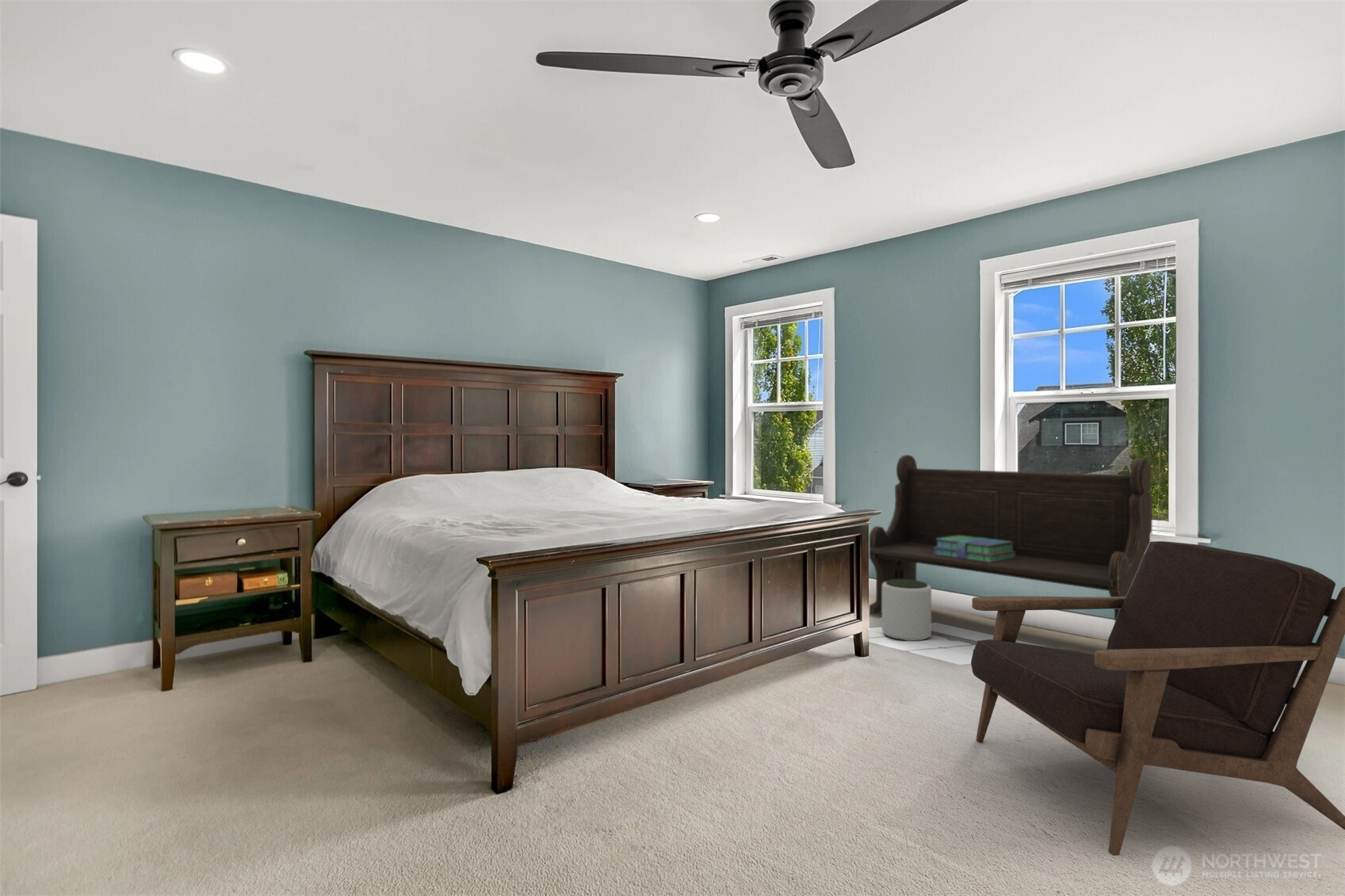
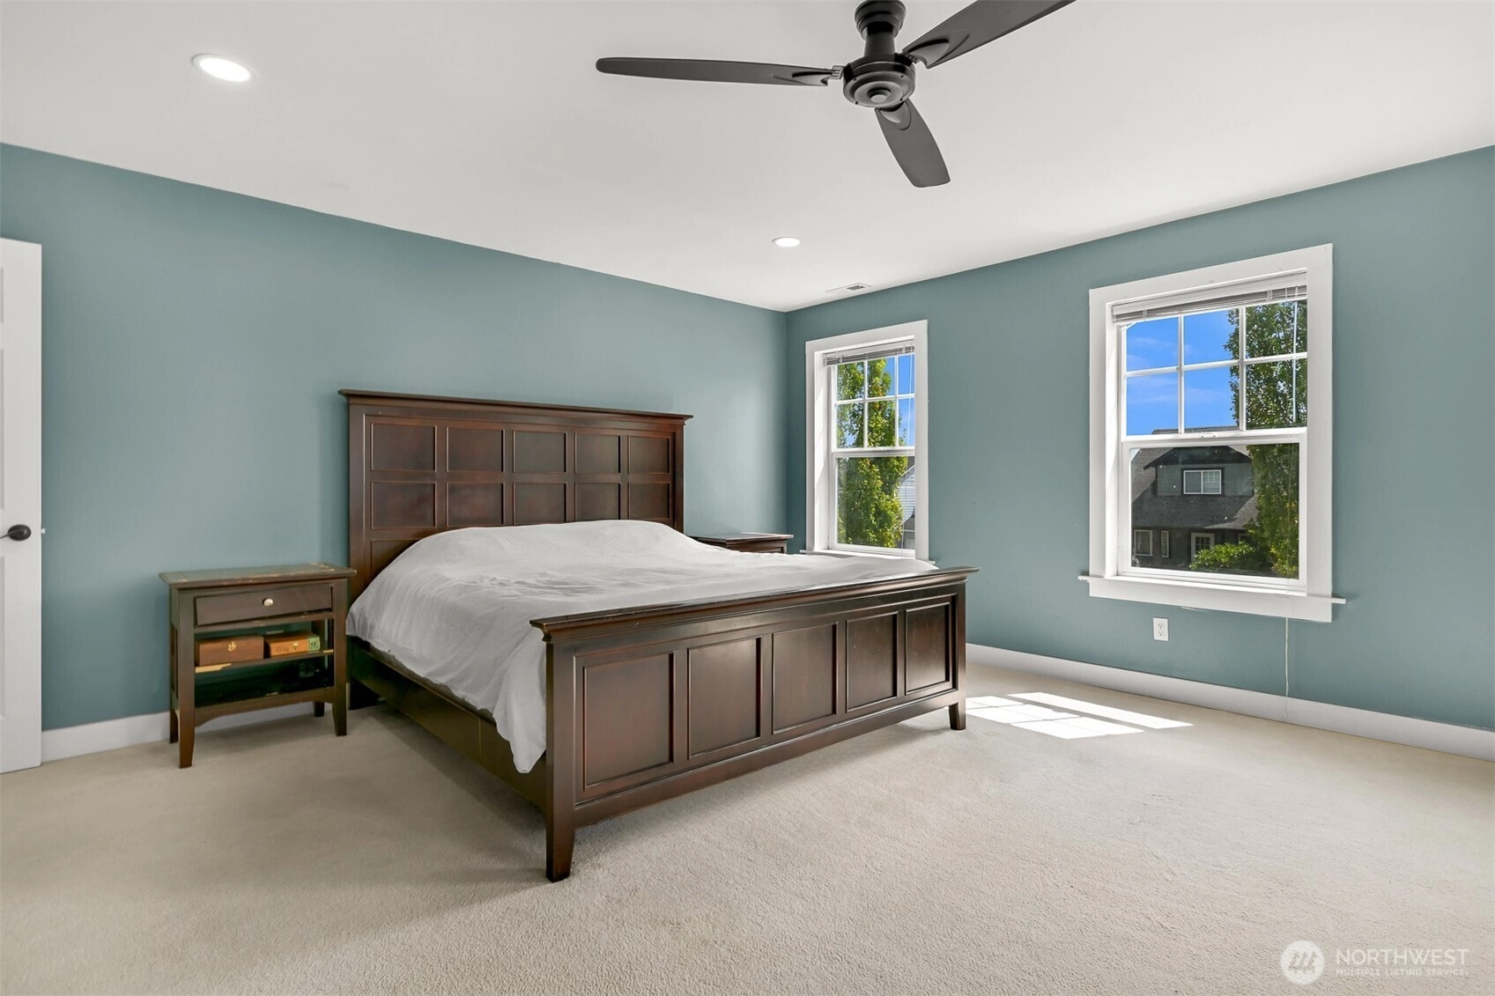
- stack of books [933,536,1015,562]
- armchair [970,540,1345,856]
- bench [869,454,1153,623]
- plant pot [881,579,932,642]
